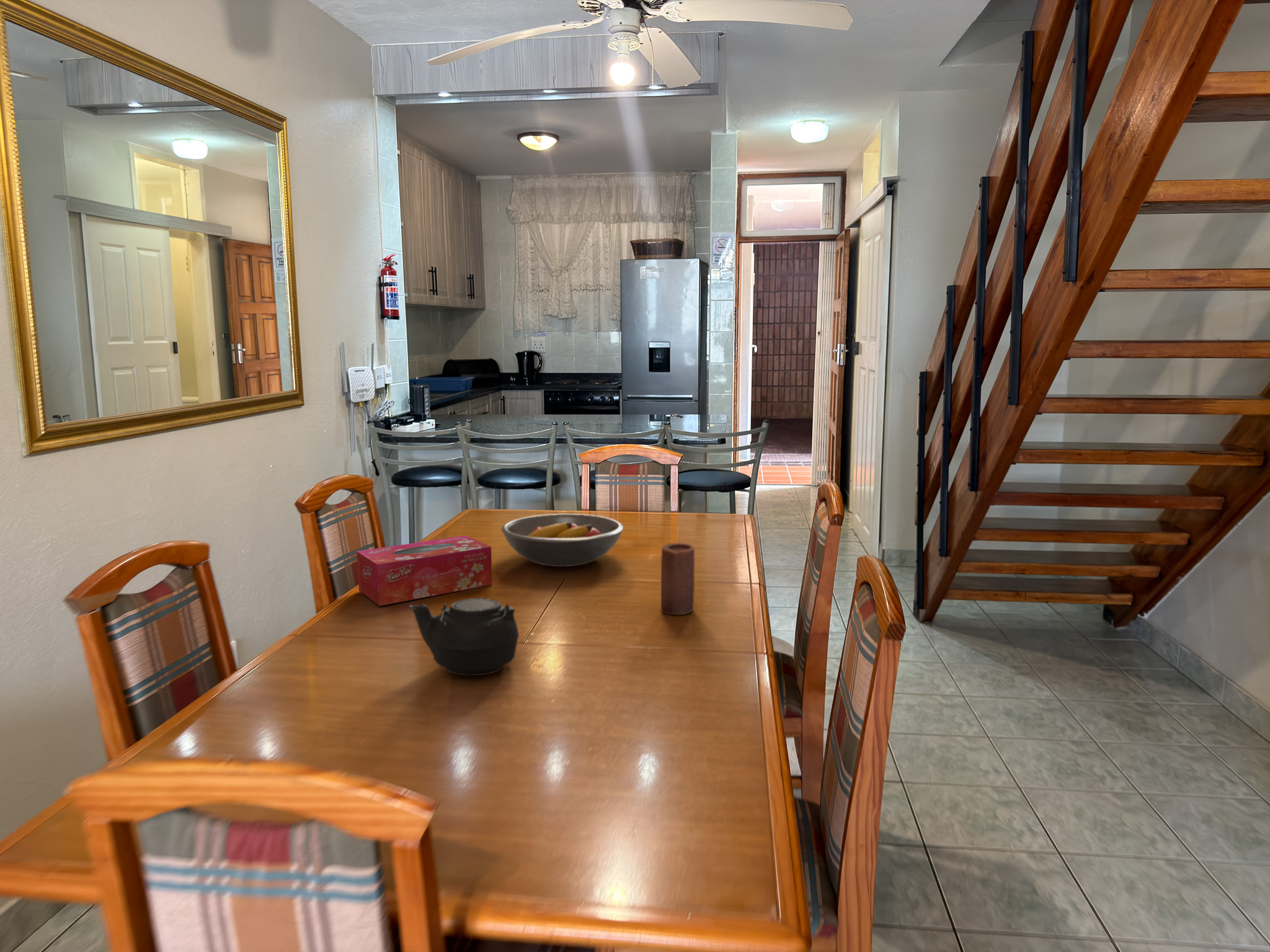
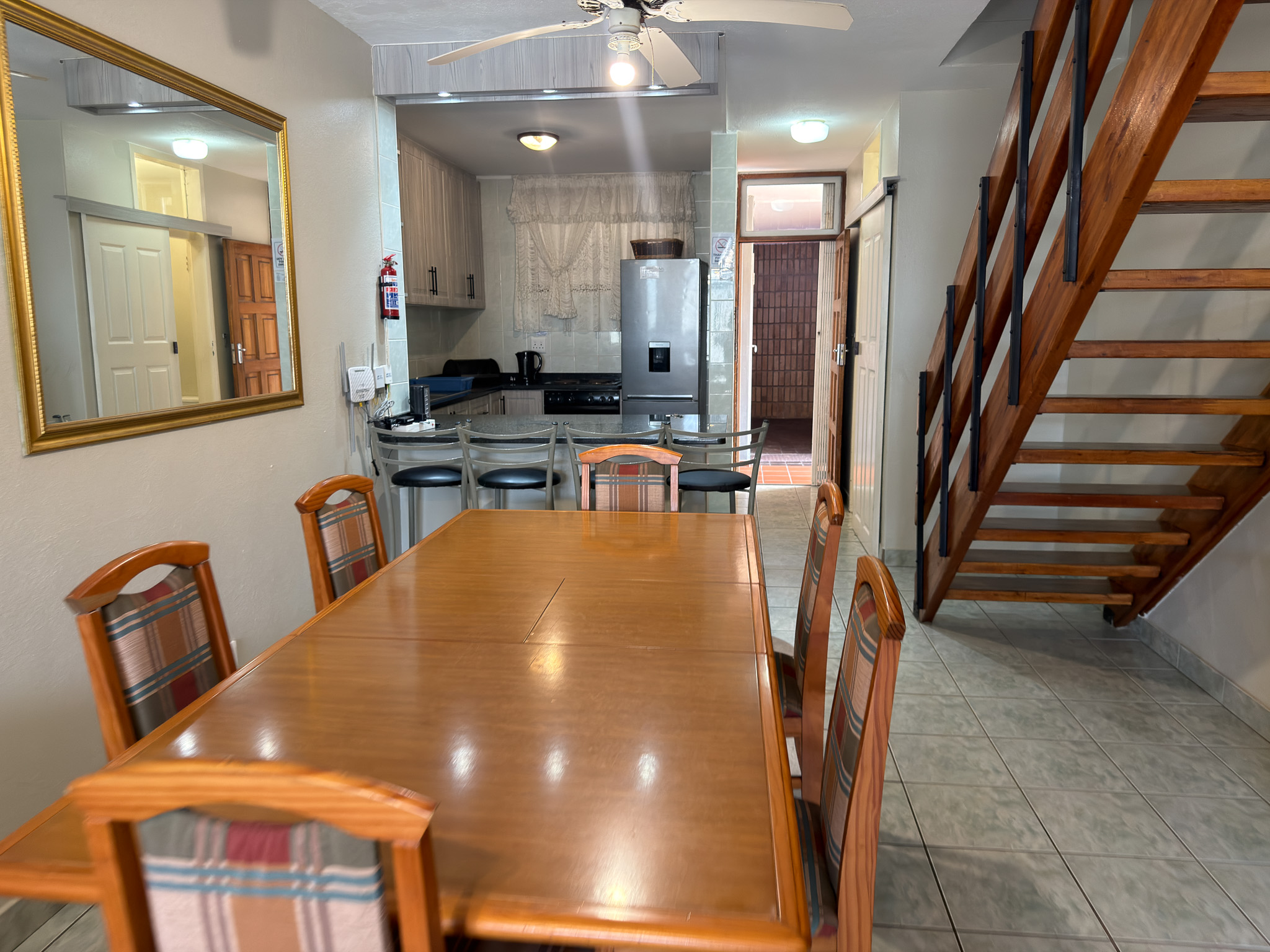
- teapot [409,597,520,676]
- fruit bowl [500,513,624,567]
- tissue box [356,535,493,606]
- candle [660,542,695,615]
